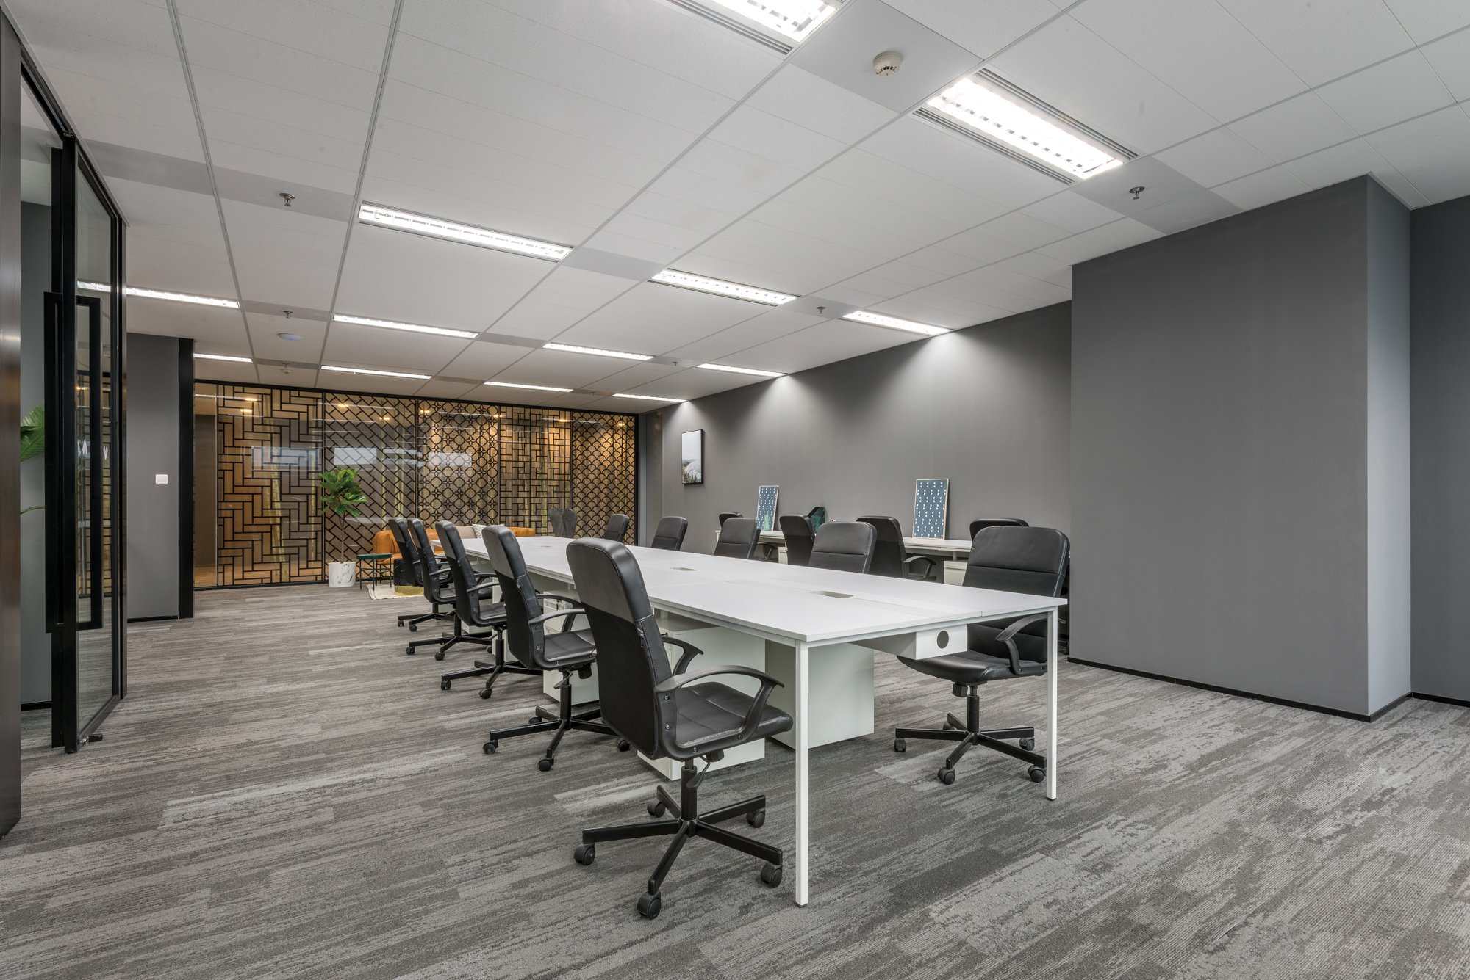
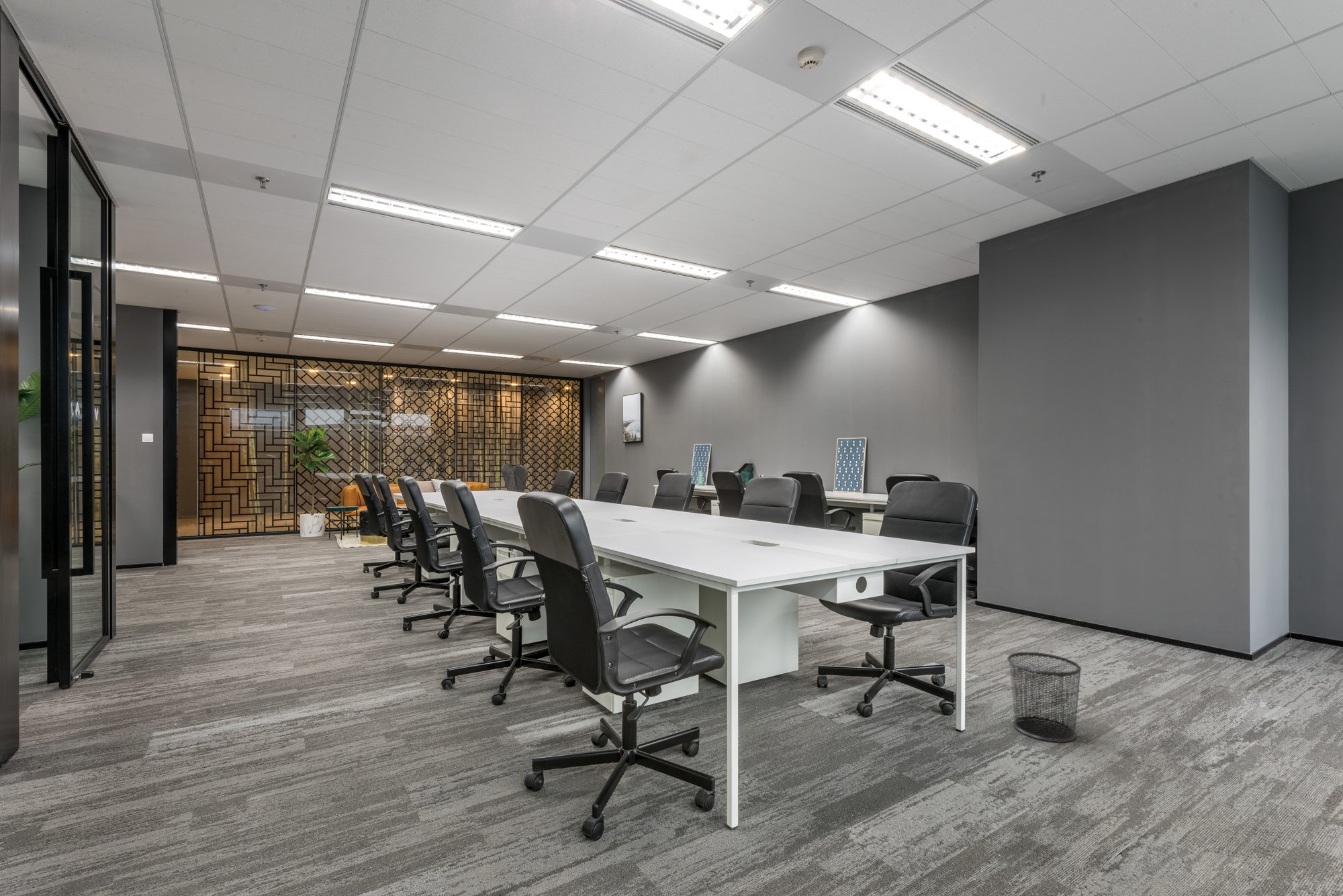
+ waste bin [1007,651,1082,743]
